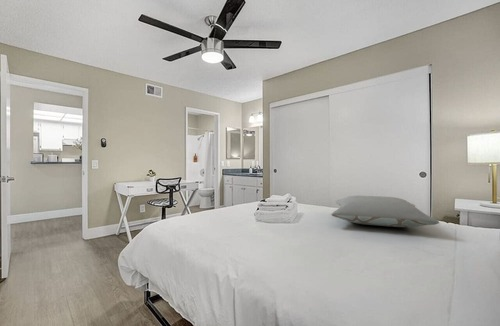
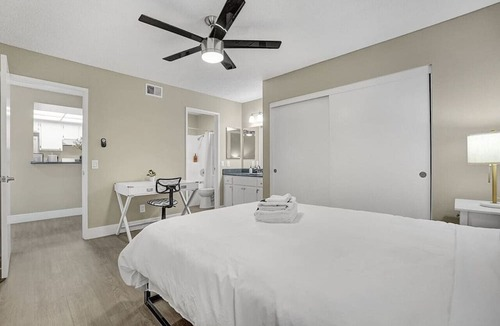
- pillow [331,195,440,228]
